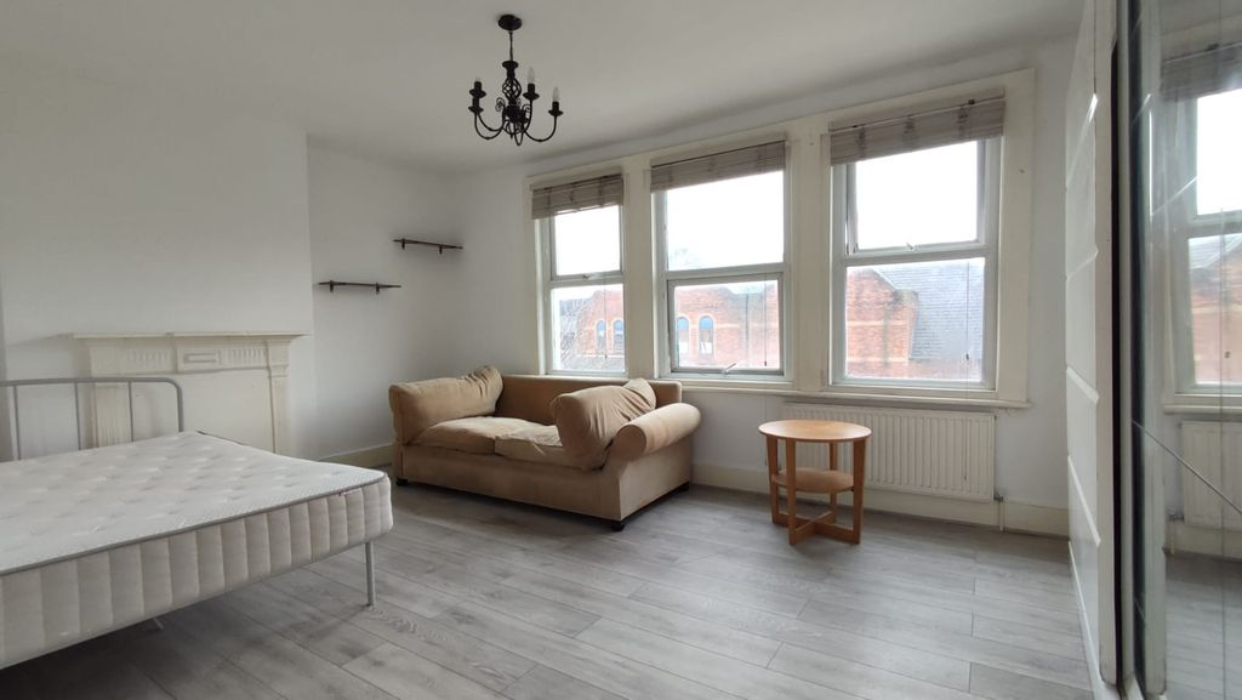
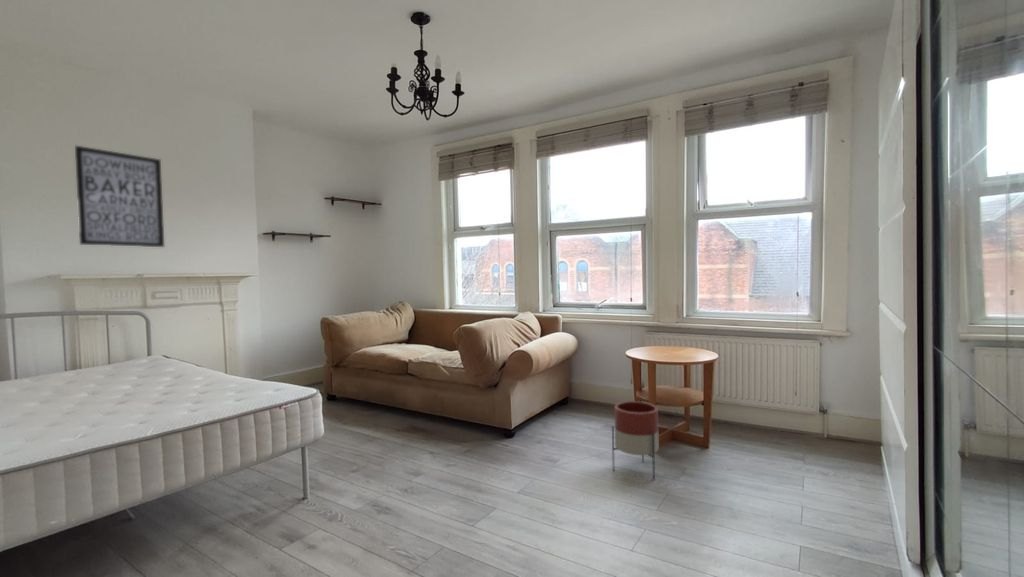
+ wall art [74,145,165,248]
+ planter [611,400,660,480]
